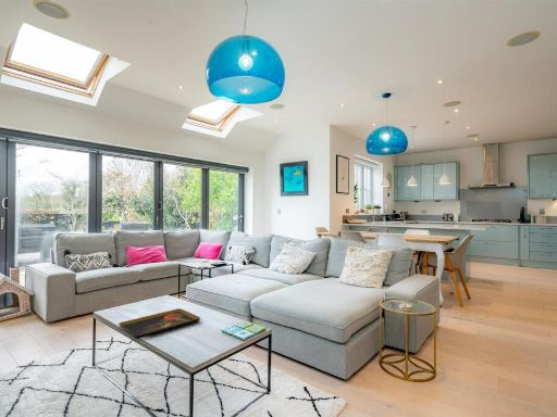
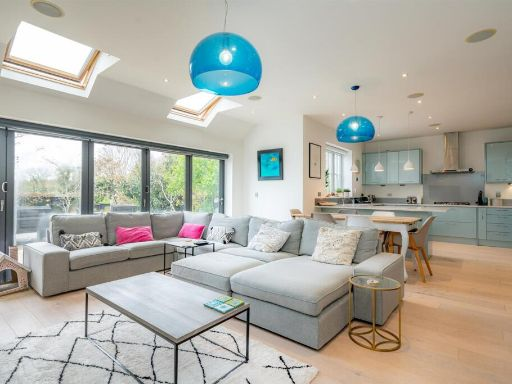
- decorative tray [117,307,201,340]
